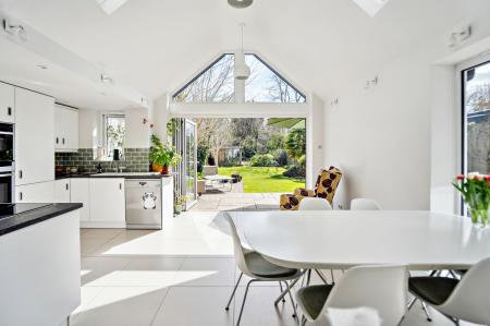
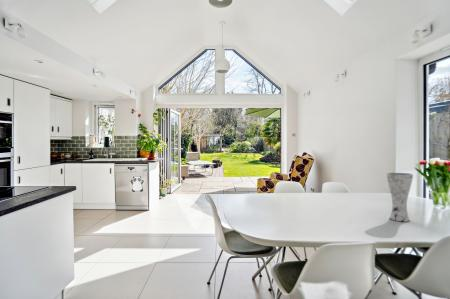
+ vase [386,172,414,223]
